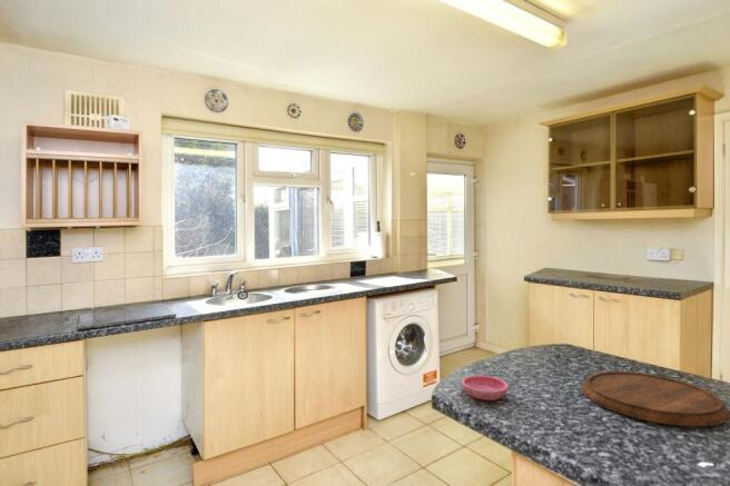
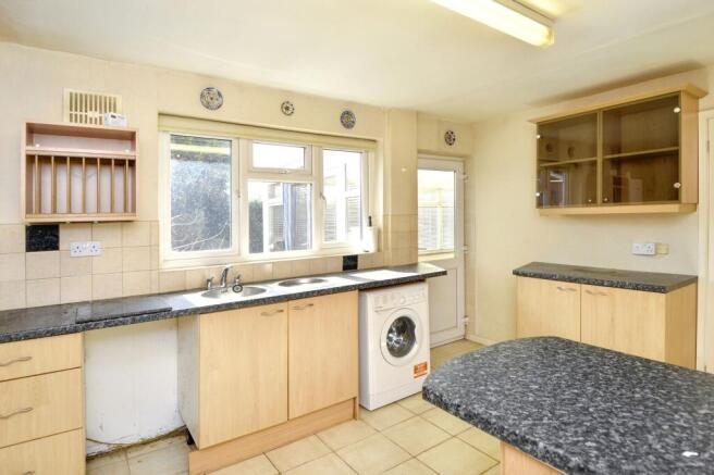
- cutting board [581,370,730,427]
- saucer [461,375,510,401]
